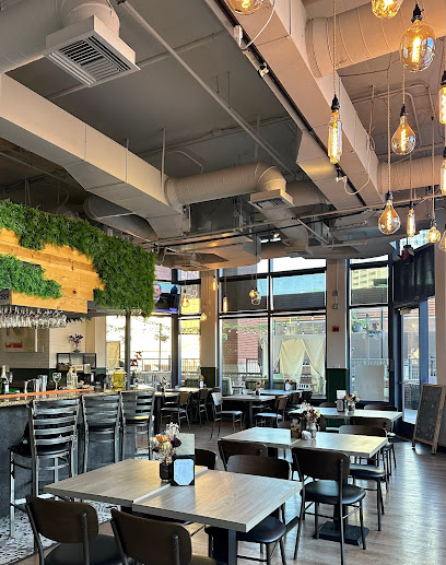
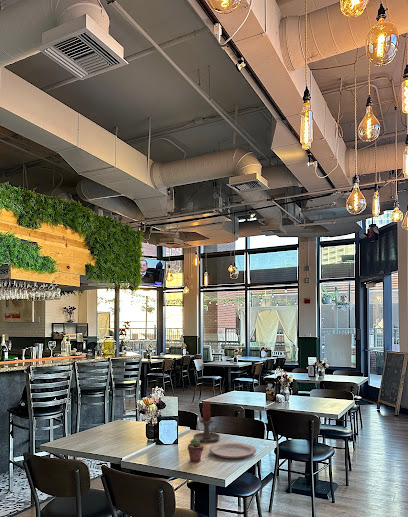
+ potted succulent [187,438,204,463]
+ plate [208,441,257,459]
+ candle holder [192,400,221,443]
